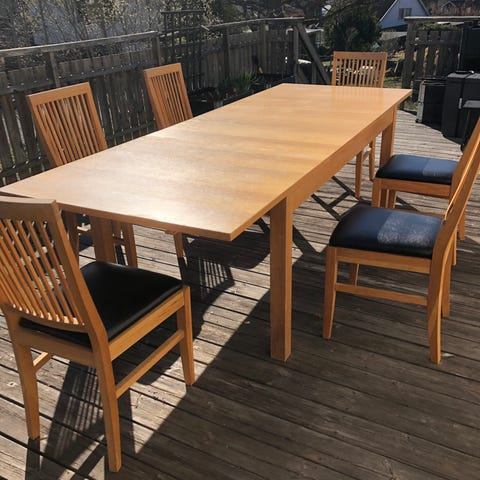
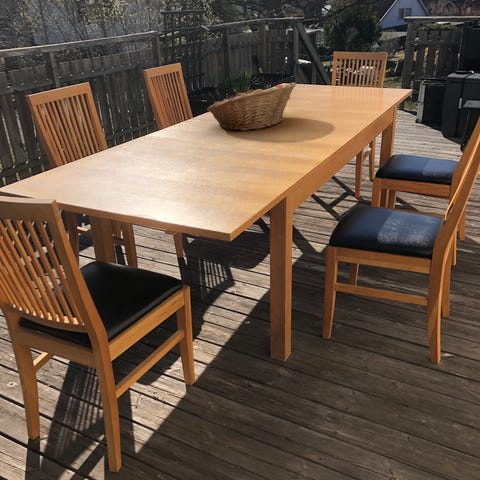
+ fruit basket [206,81,297,132]
